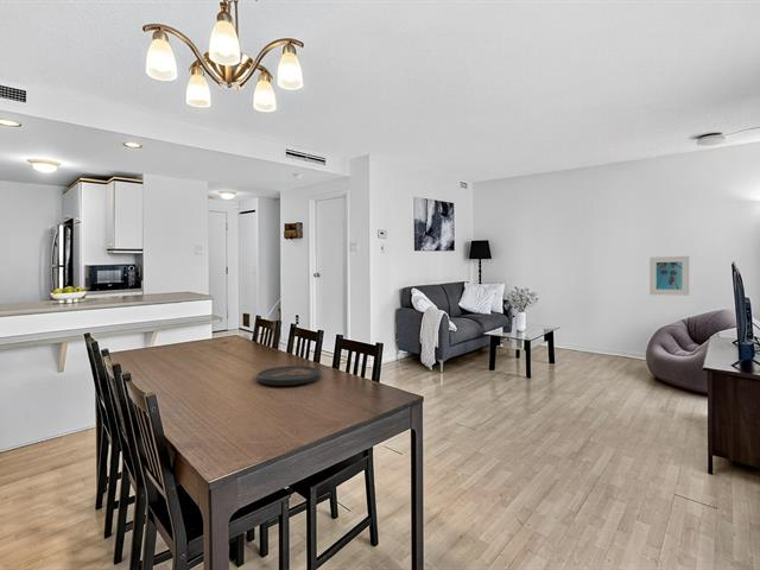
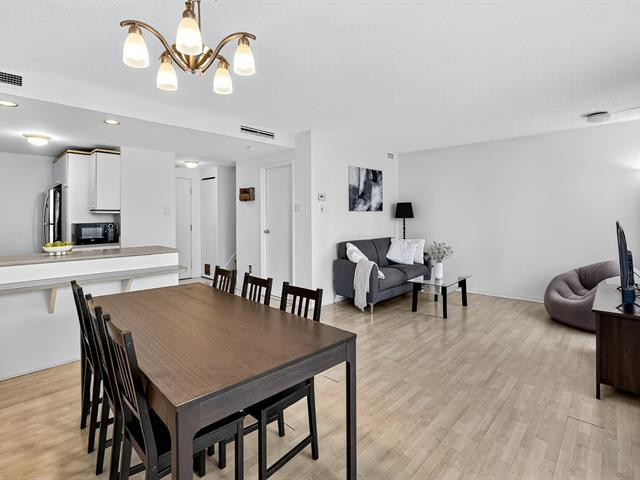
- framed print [648,255,690,297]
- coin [255,365,322,387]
